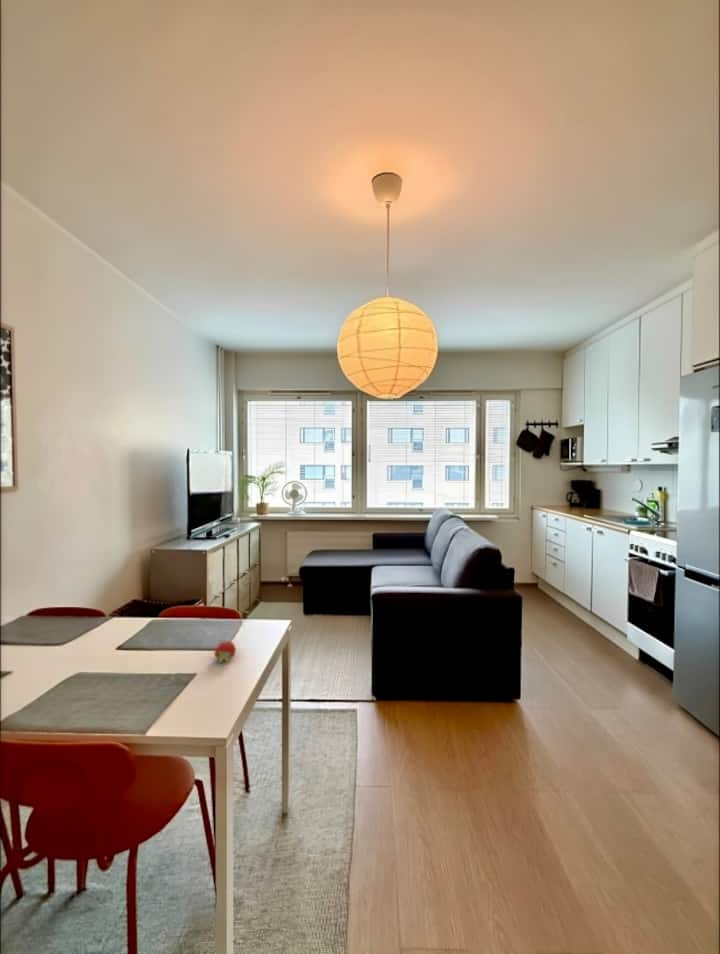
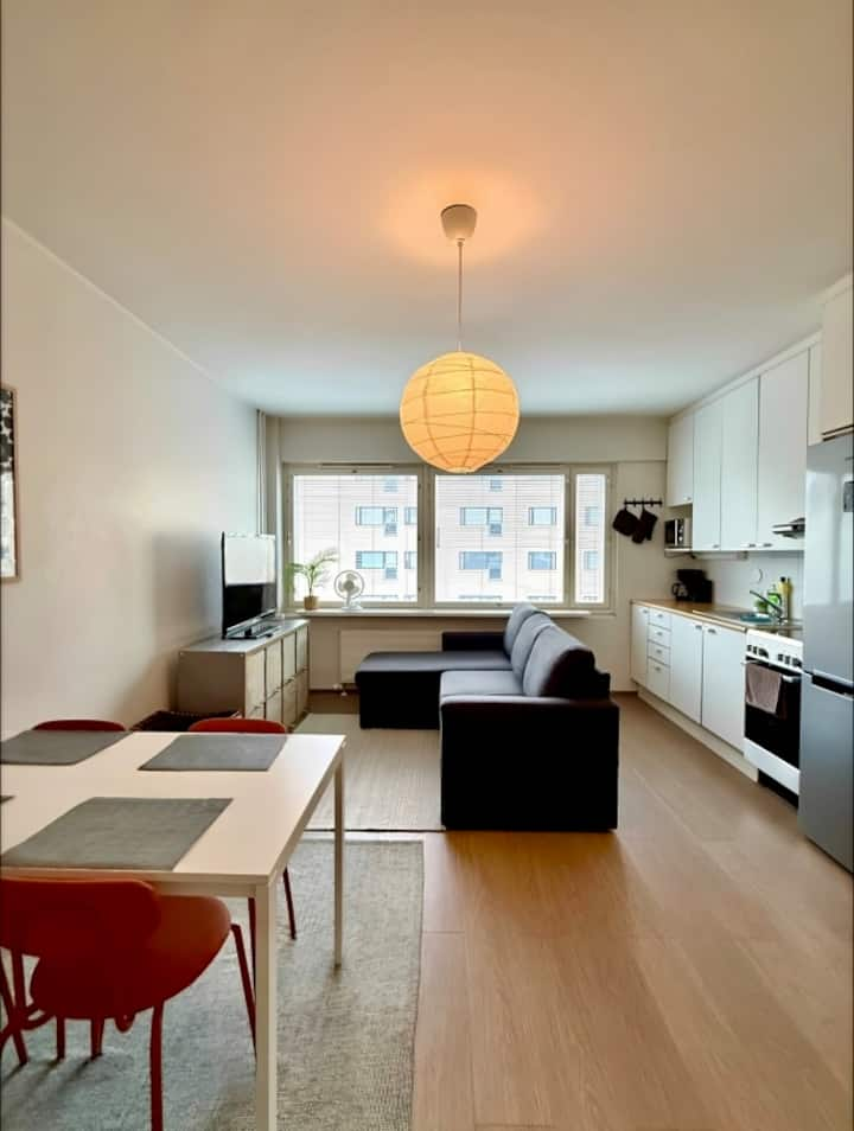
- fruit [213,640,237,664]
